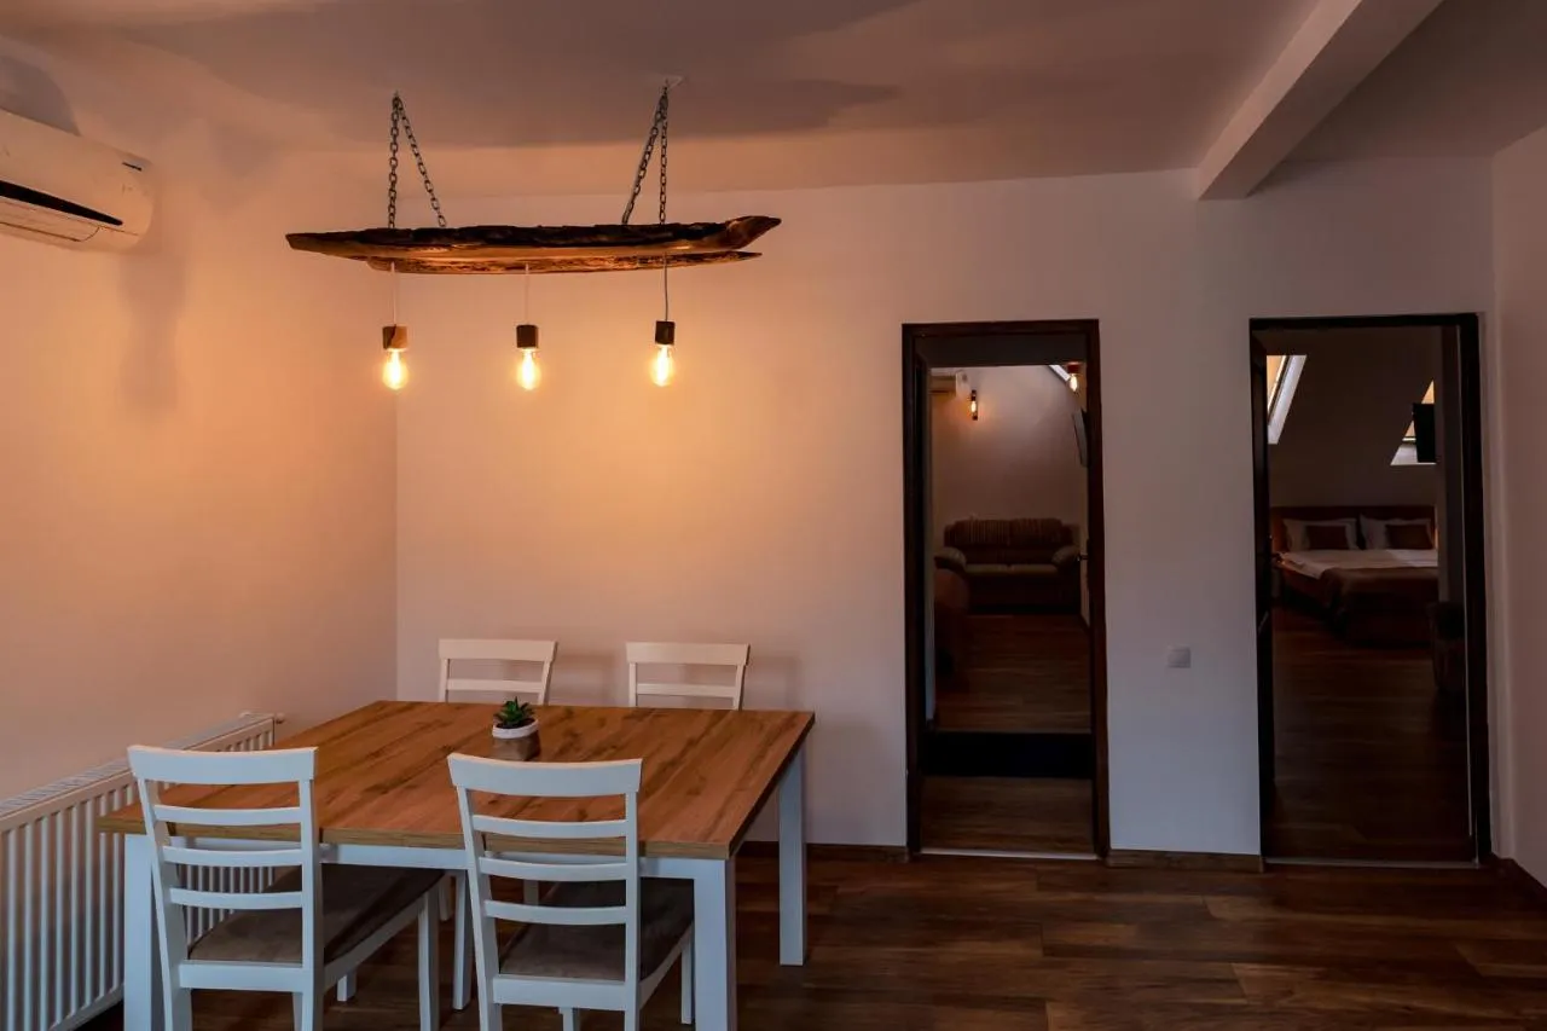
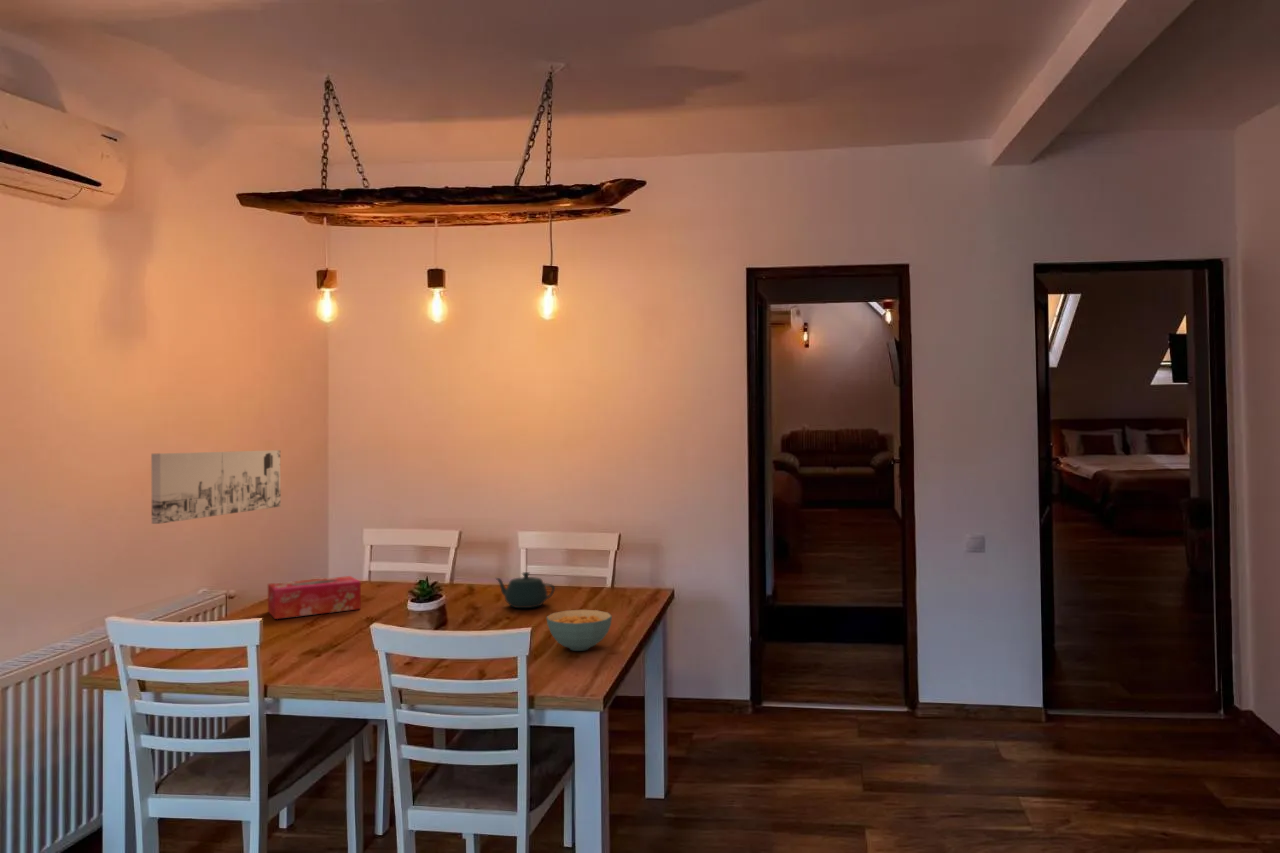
+ tissue box [267,575,362,620]
+ teapot [494,571,556,609]
+ wall art [150,449,282,525]
+ cereal bowl [545,609,613,652]
